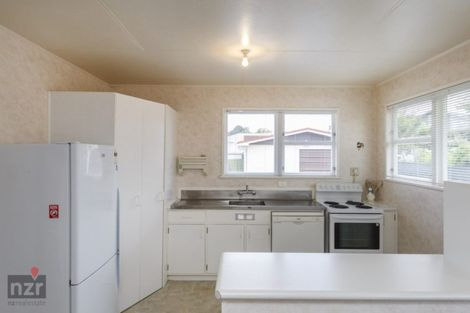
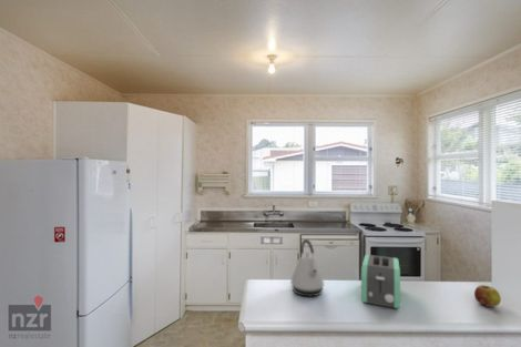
+ toaster [360,254,401,309]
+ fruit [473,284,502,308]
+ kettle [289,238,325,298]
